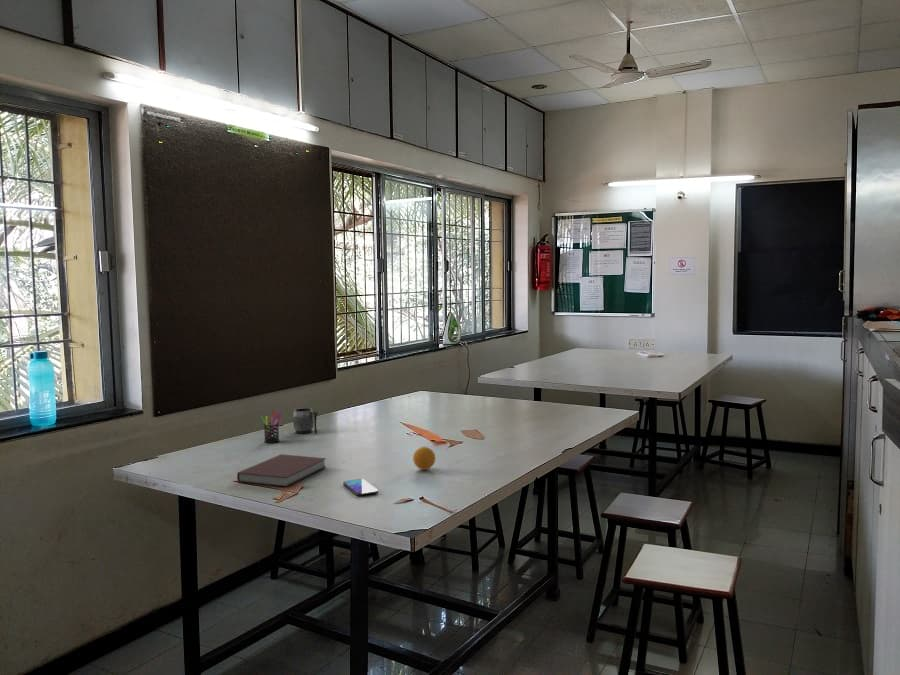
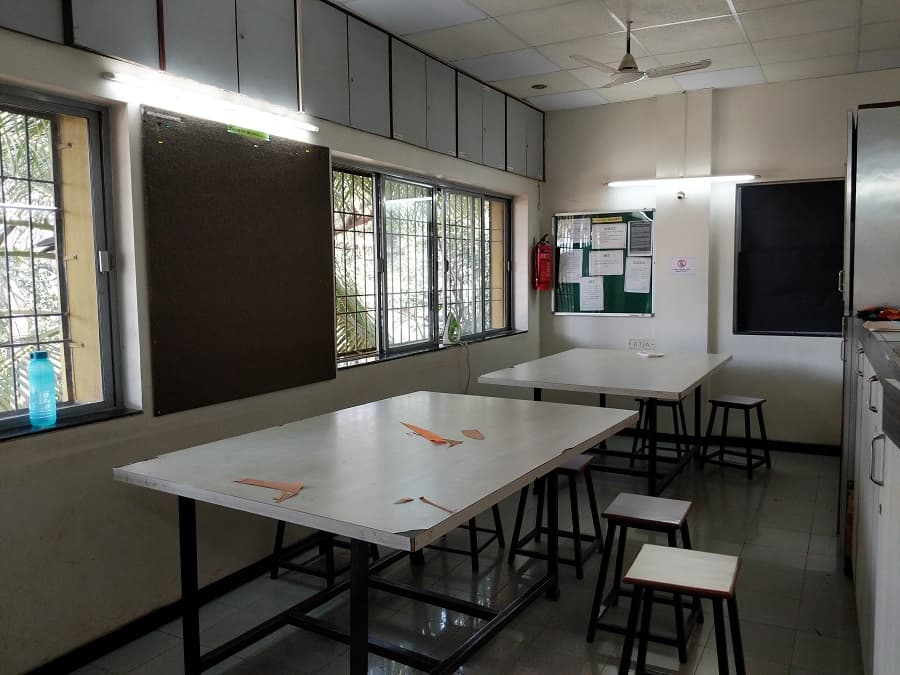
- fruit [412,446,437,471]
- smartphone [342,478,379,497]
- mug [292,407,319,434]
- notebook [236,453,327,488]
- pen holder [259,409,282,444]
